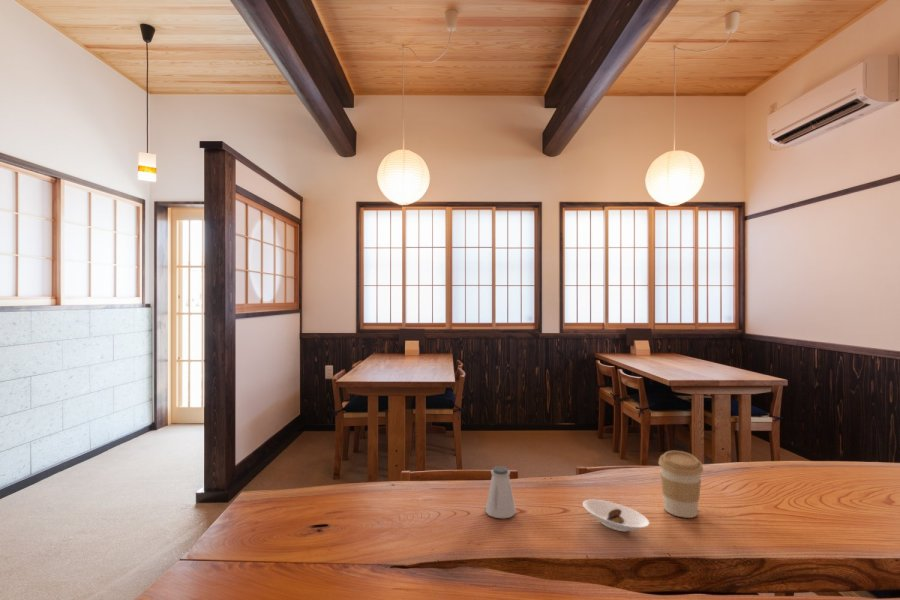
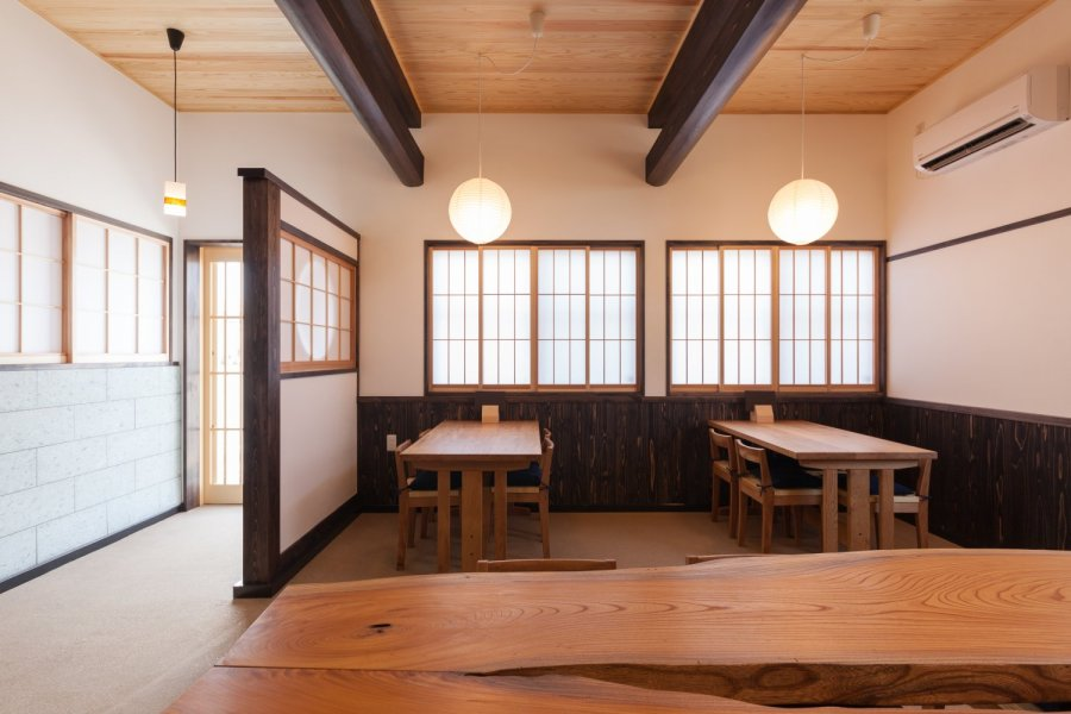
- saltshaker [484,465,517,519]
- saucer [582,499,650,532]
- coffee cup [658,450,704,519]
